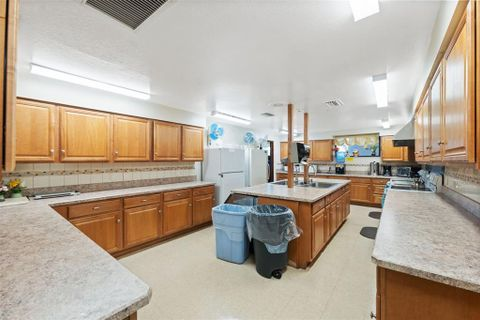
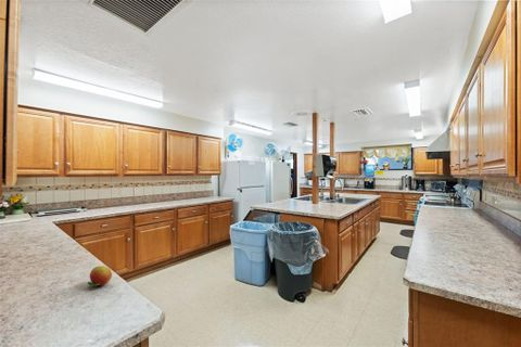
+ fruit [87,265,113,287]
